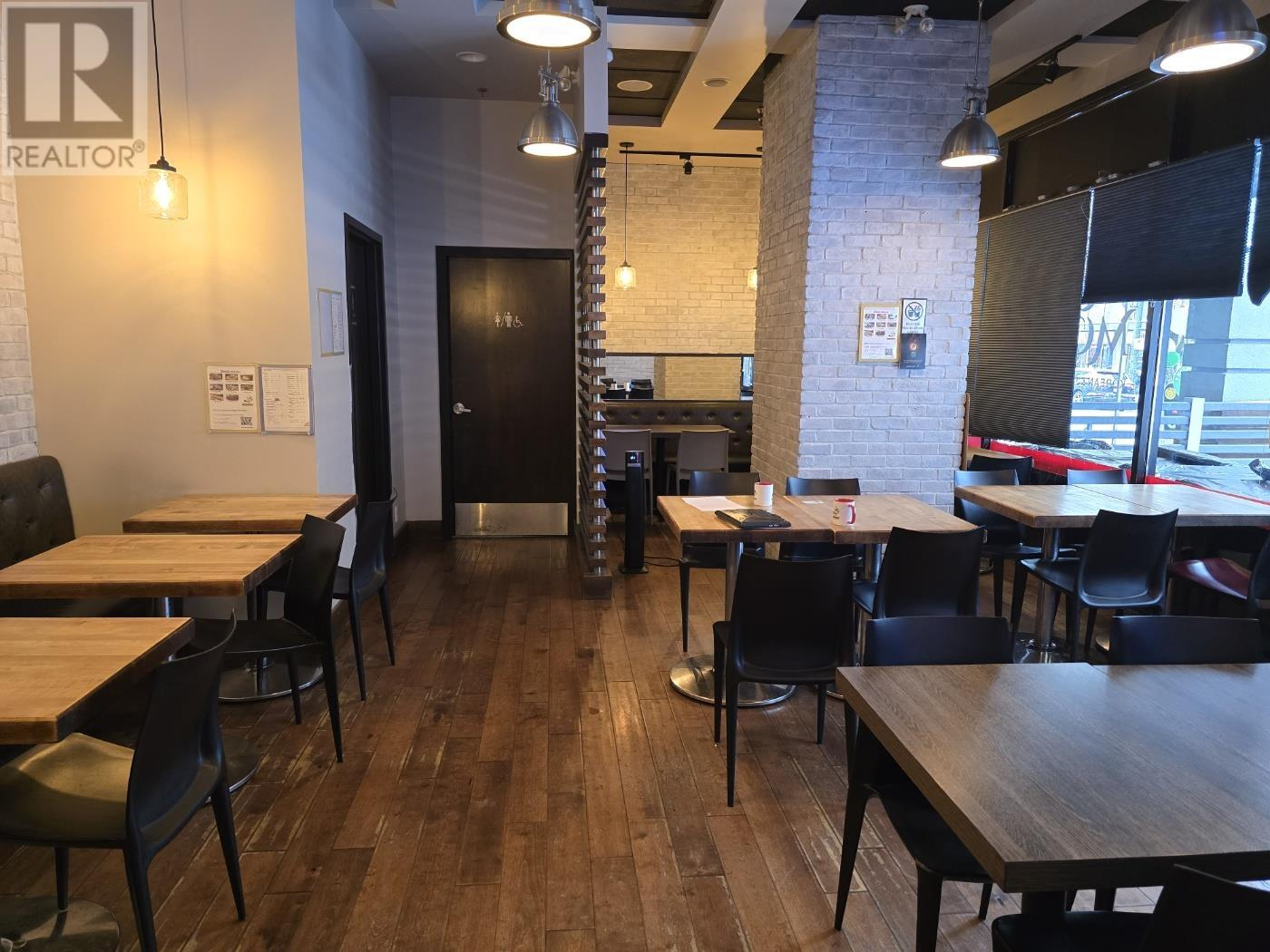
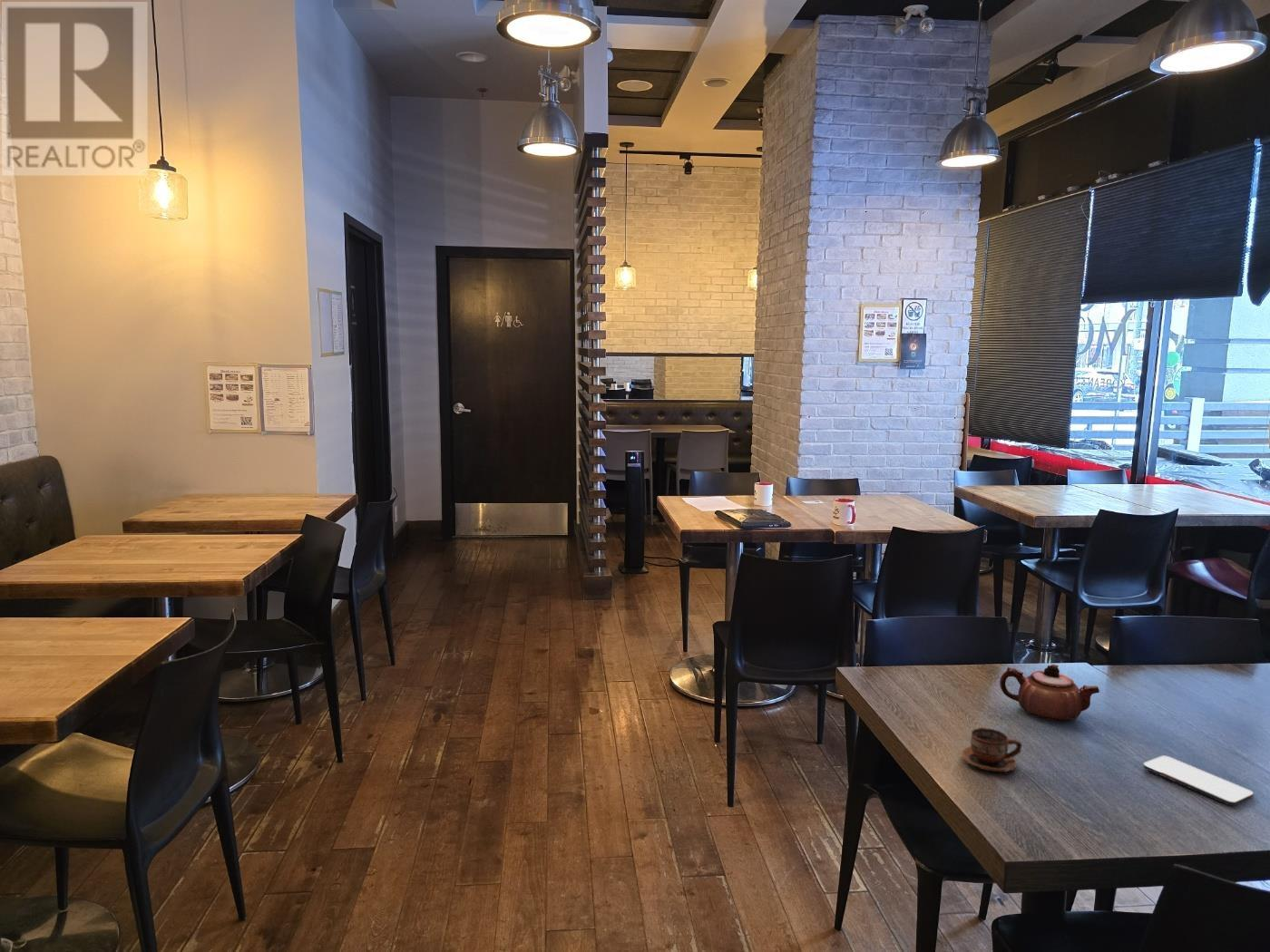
+ teapot [999,664,1100,723]
+ cup [961,727,1022,773]
+ smartphone [1142,755,1255,807]
